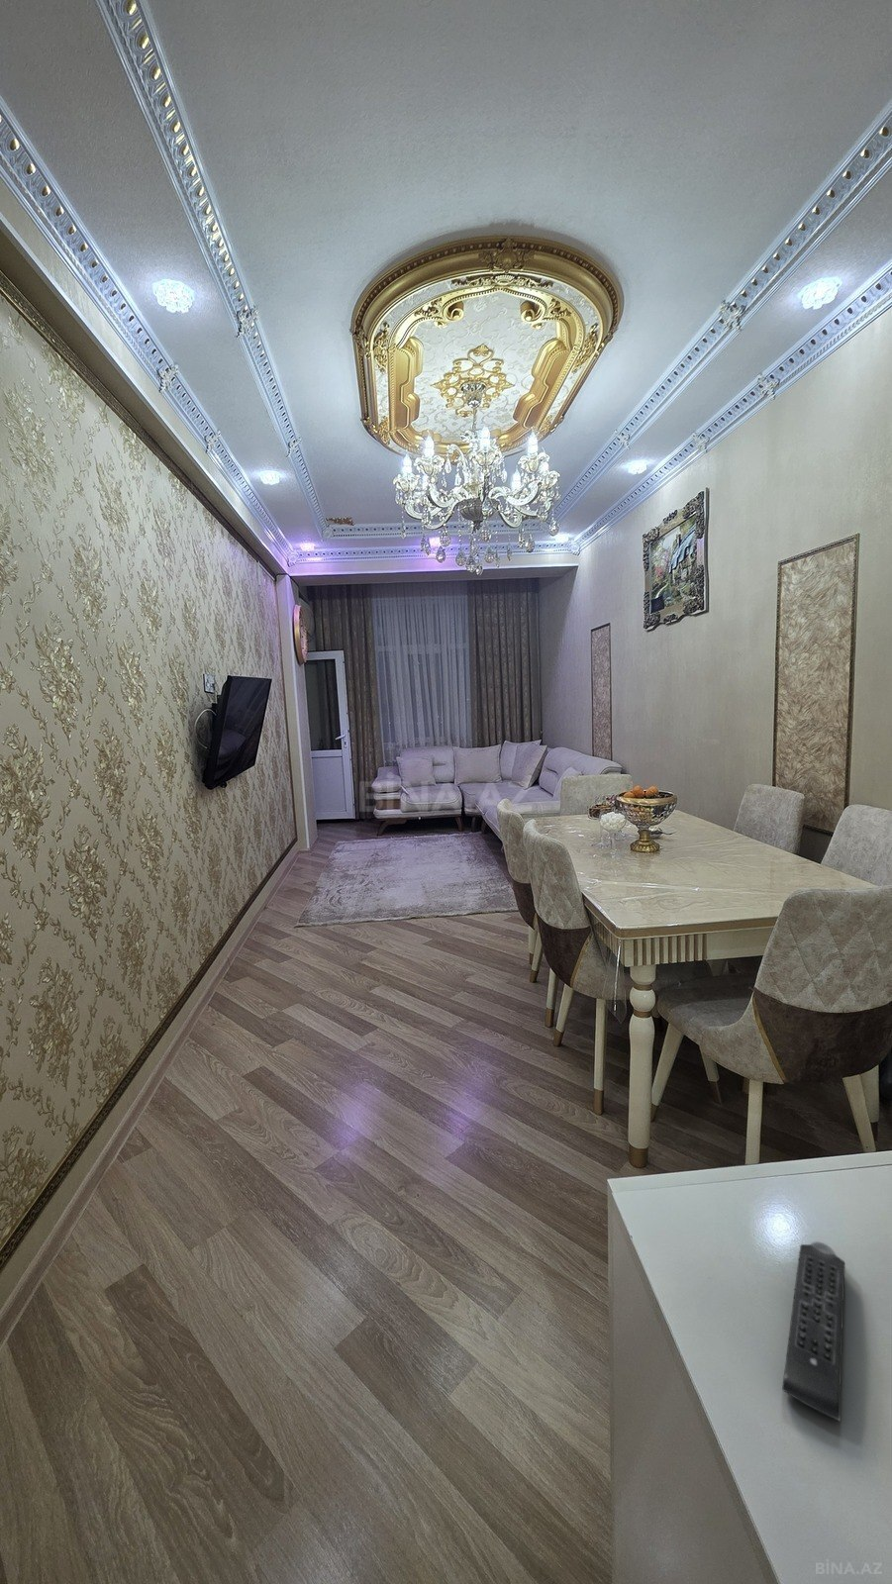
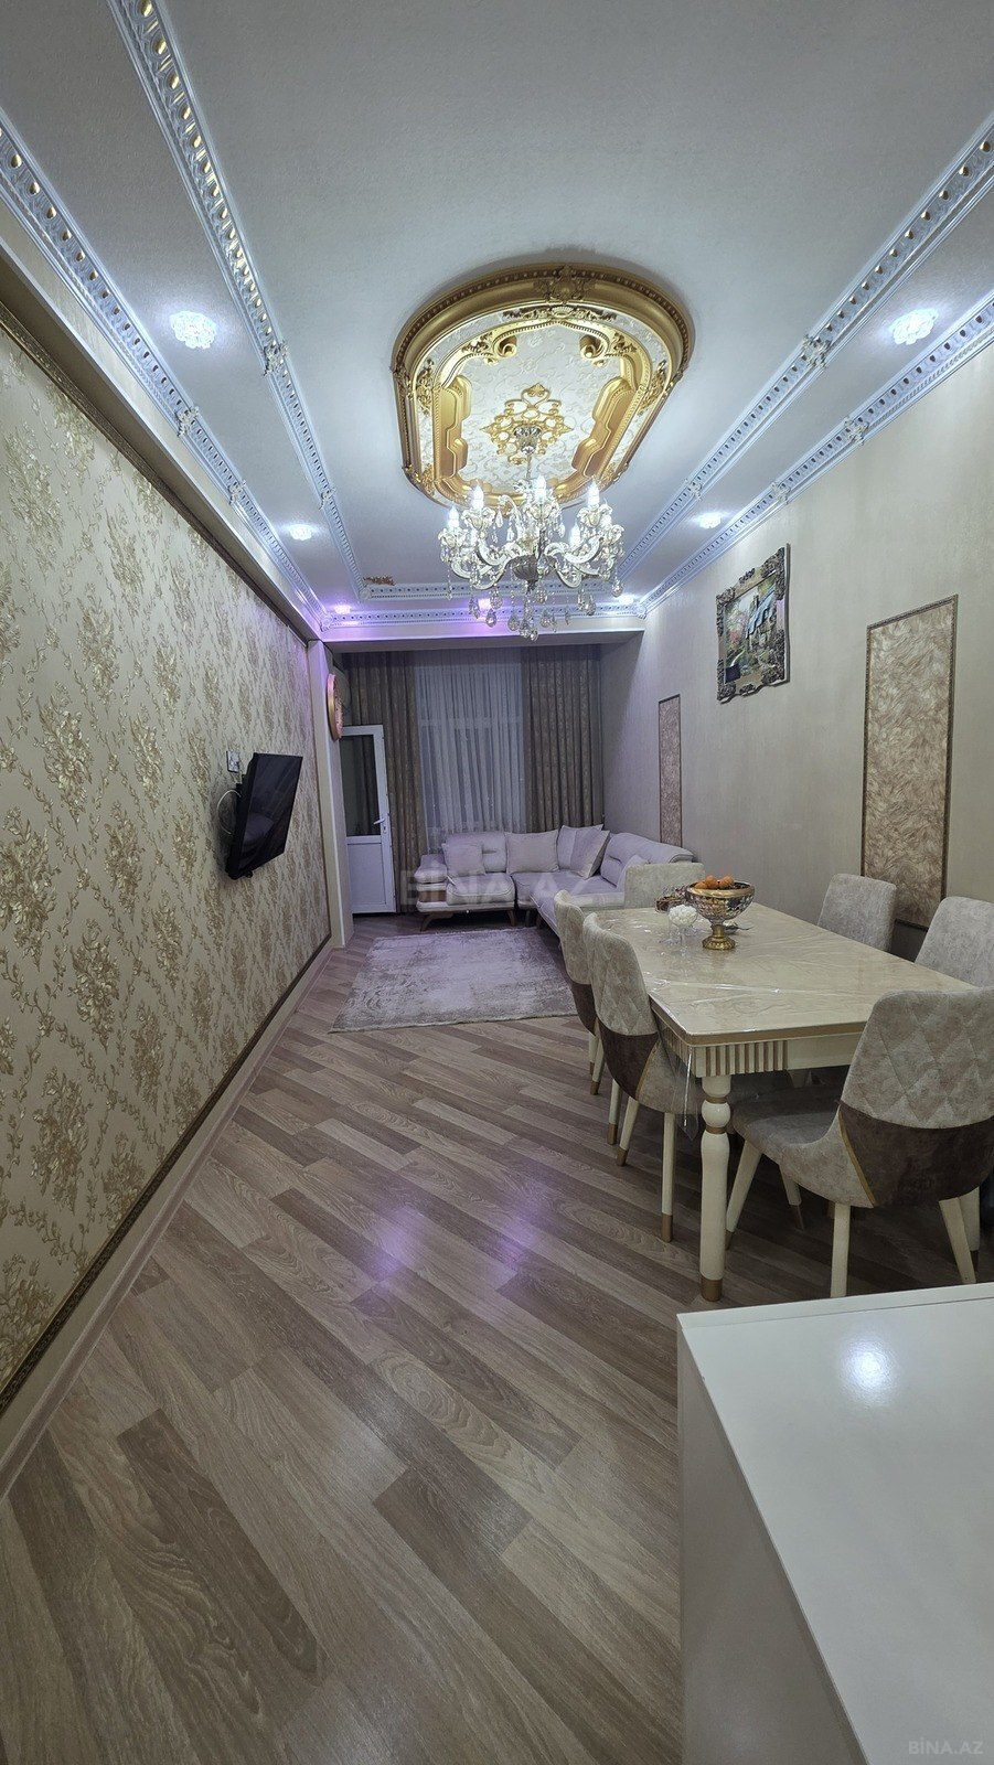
- remote control [781,1240,845,1422]
